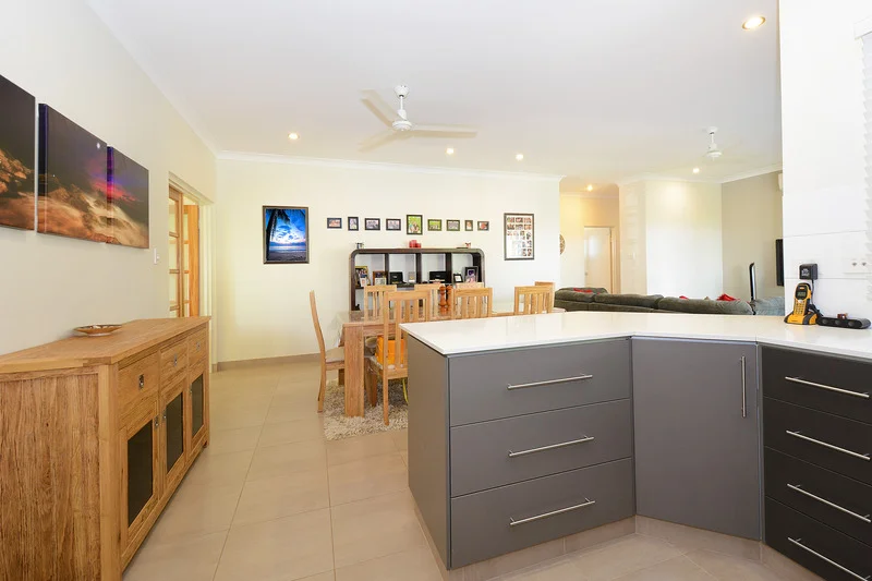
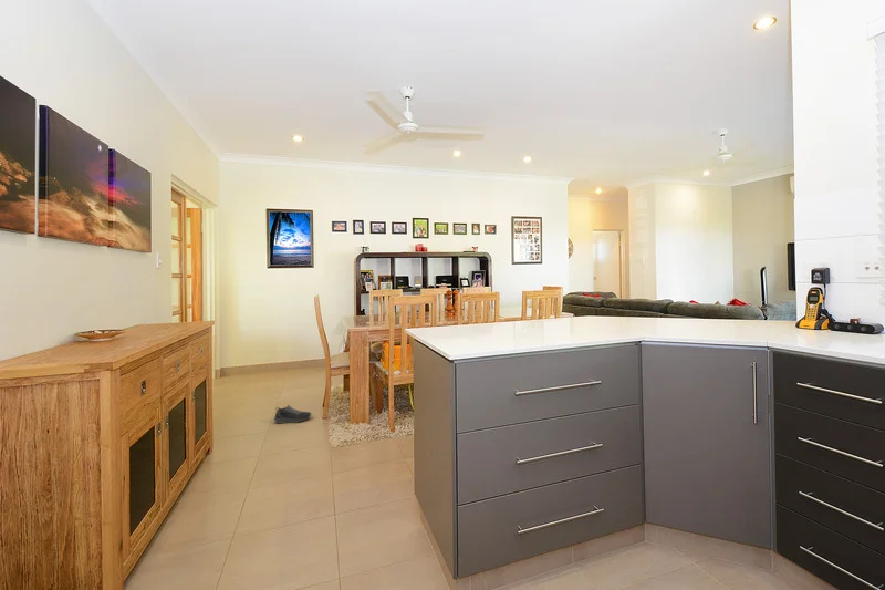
+ shoe [272,404,312,424]
